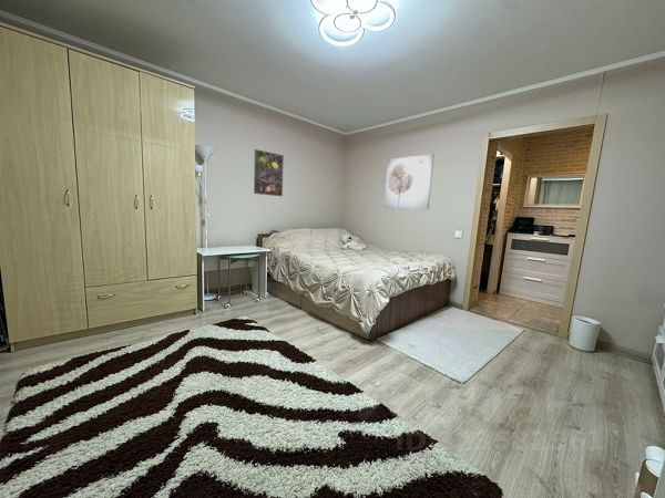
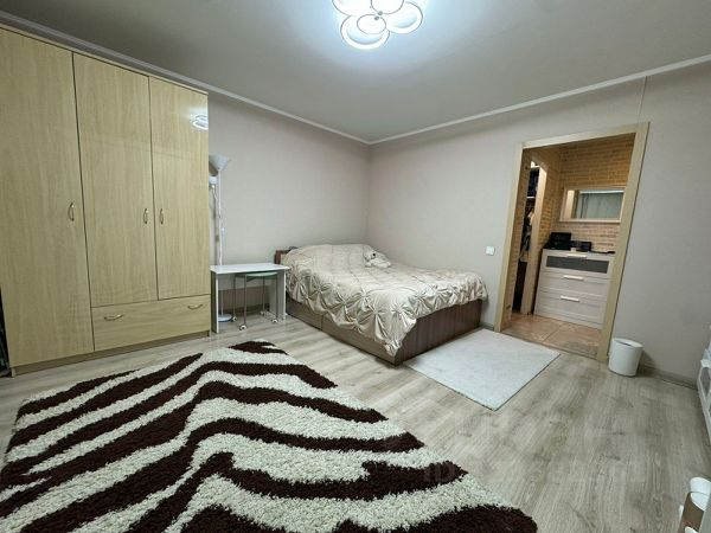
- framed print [253,148,285,197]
- wall art [383,153,434,210]
